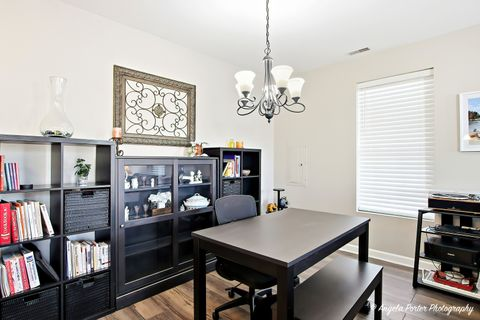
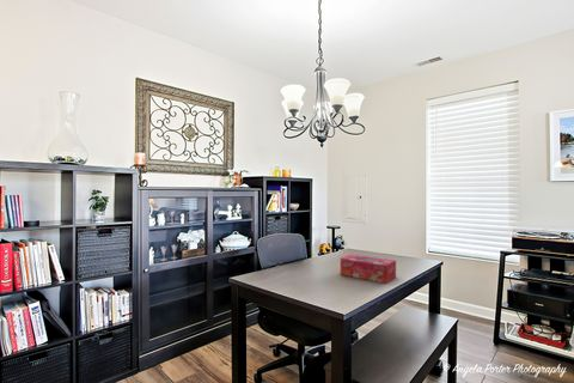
+ tissue box [340,253,397,285]
